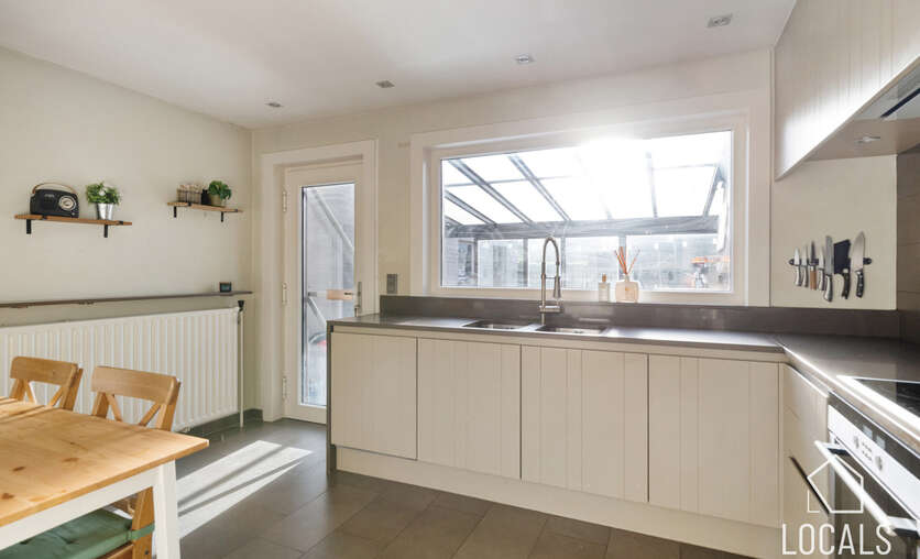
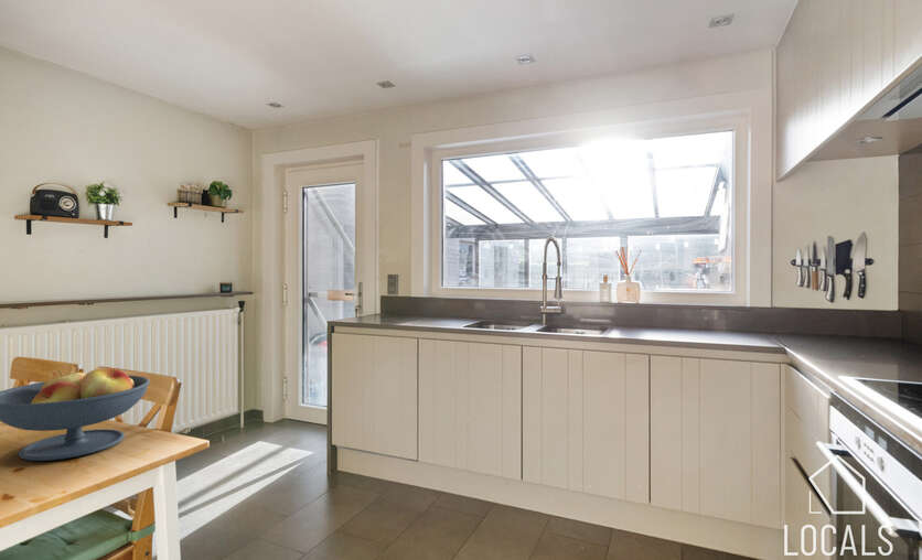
+ fruit bowl [0,367,151,462]
